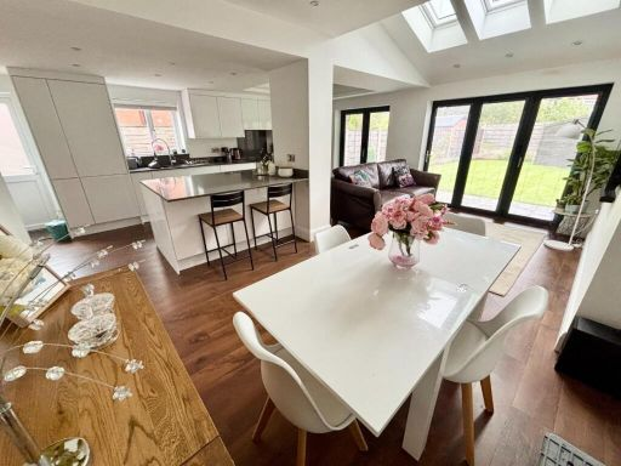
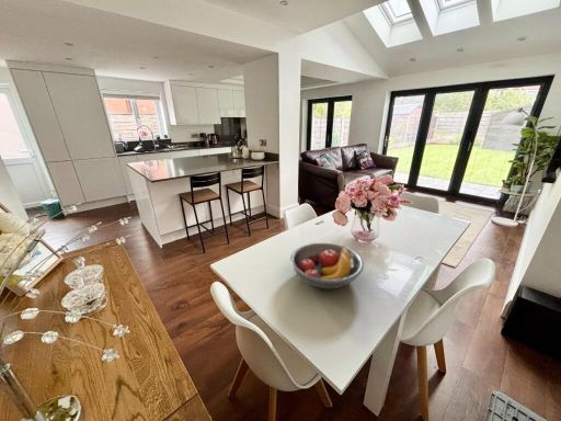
+ fruit bowl [289,241,365,289]
